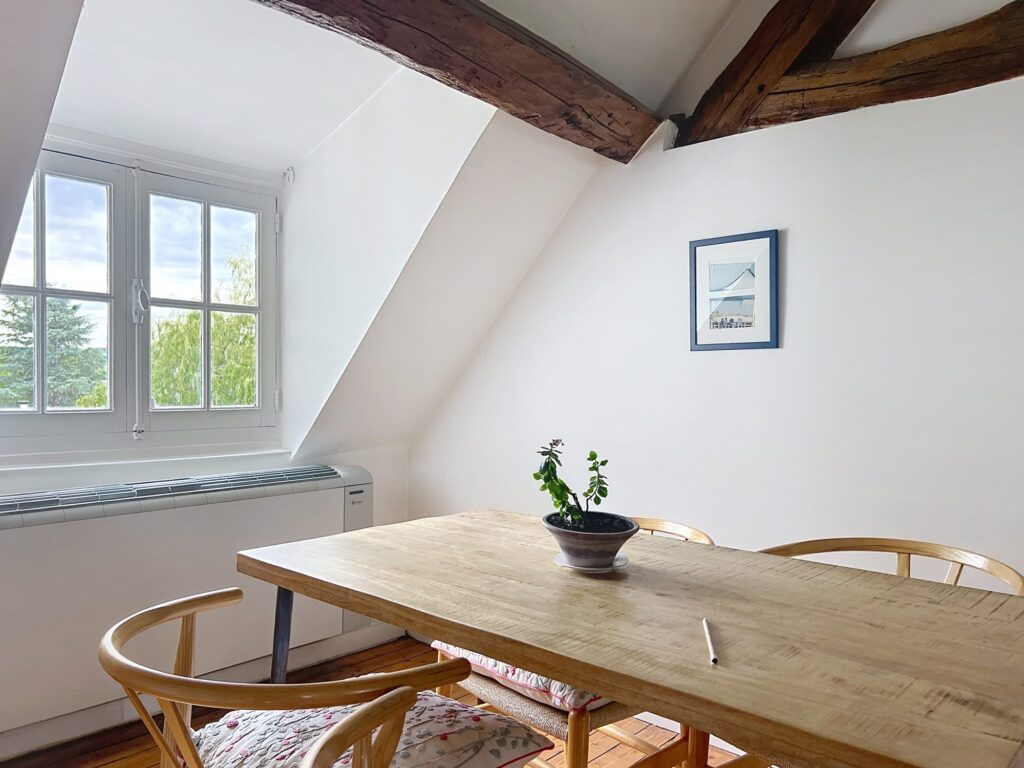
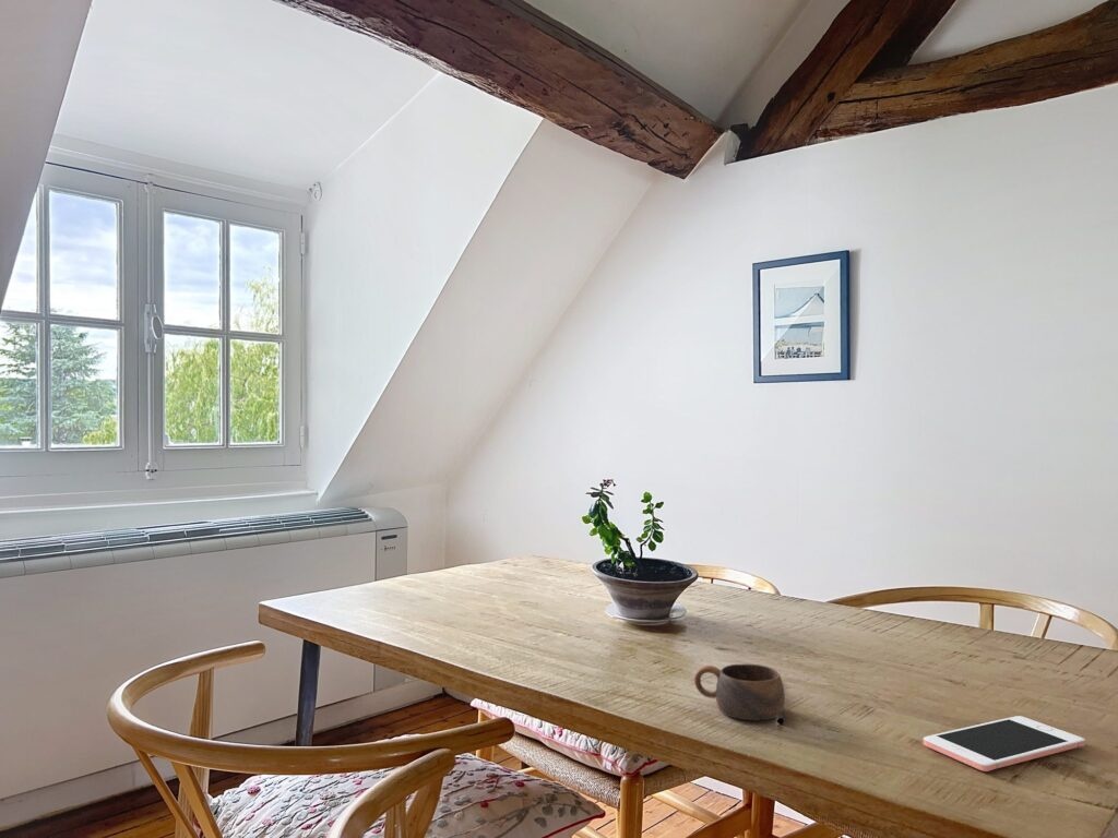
+ cup [693,663,786,721]
+ cell phone [923,715,1086,773]
